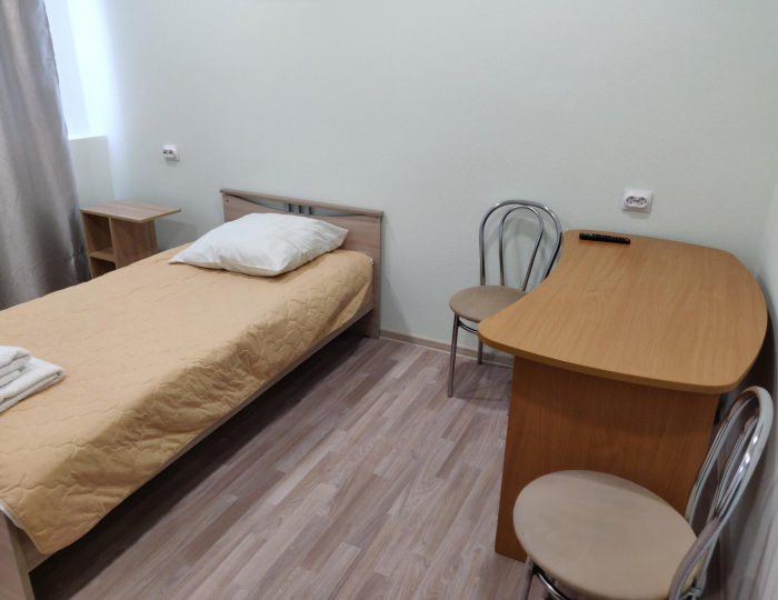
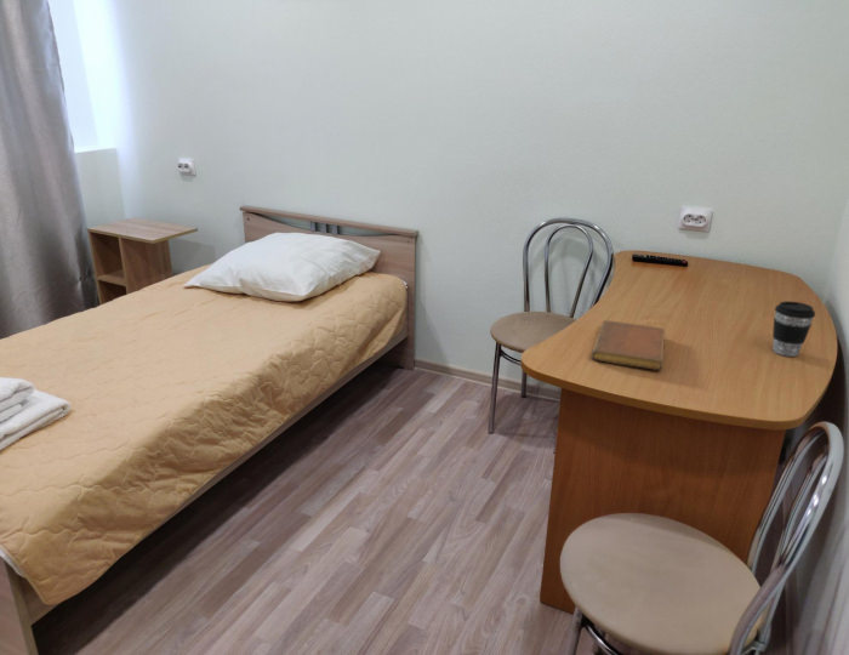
+ coffee cup [771,300,816,358]
+ notebook [591,319,666,371]
